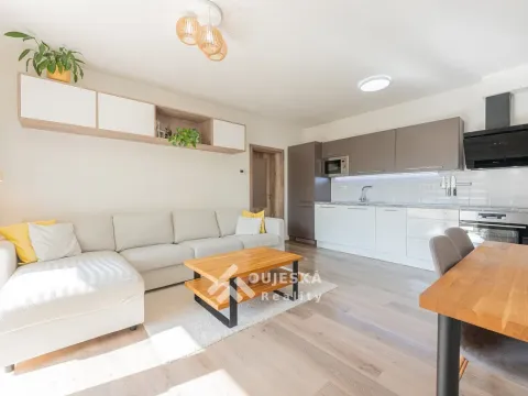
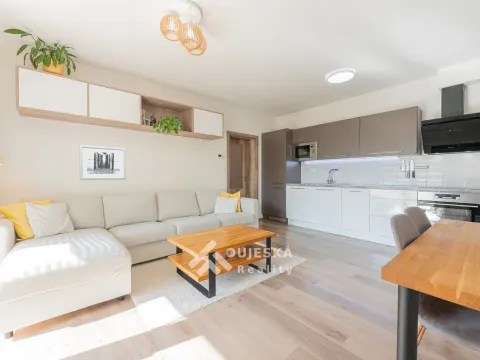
+ wall art [78,144,127,181]
